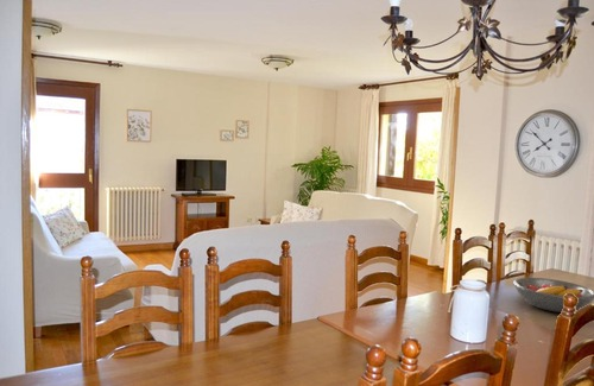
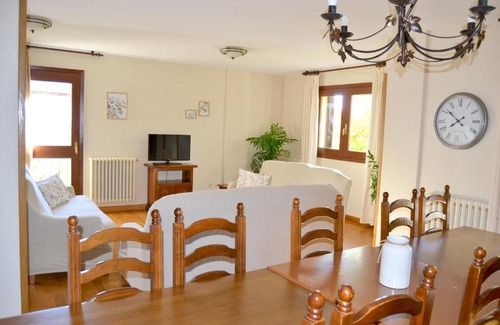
- fruit bowl [512,277,594,314]
